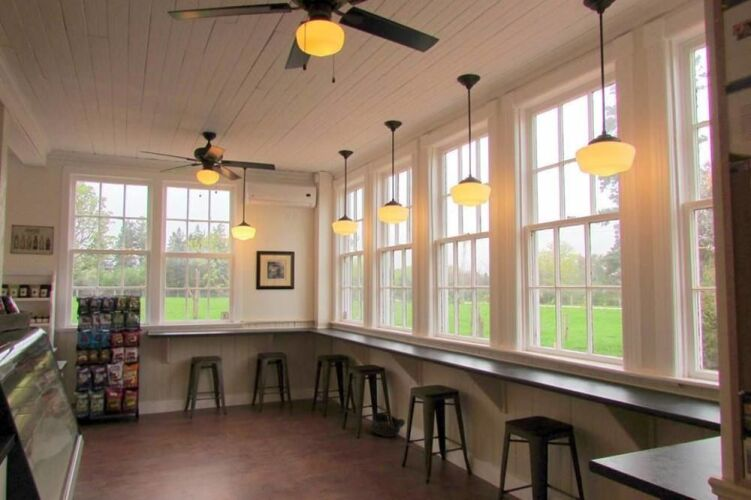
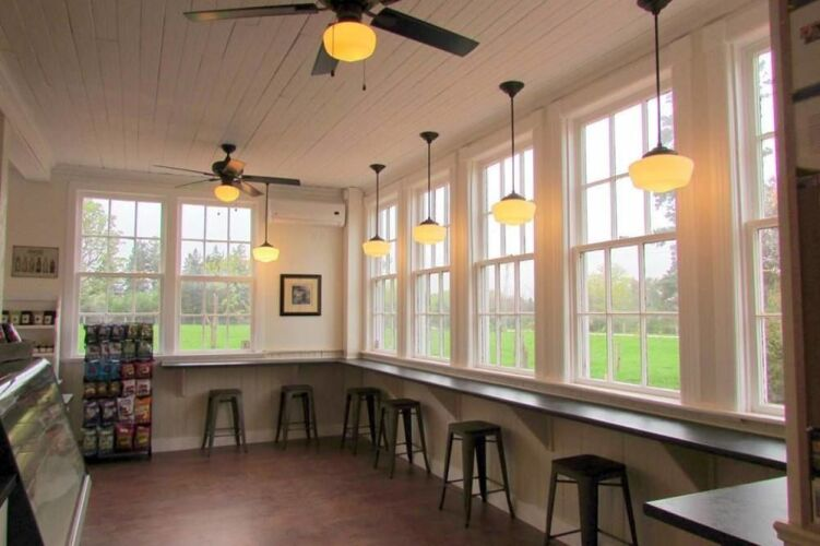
- backpack [369,412,406,438]
